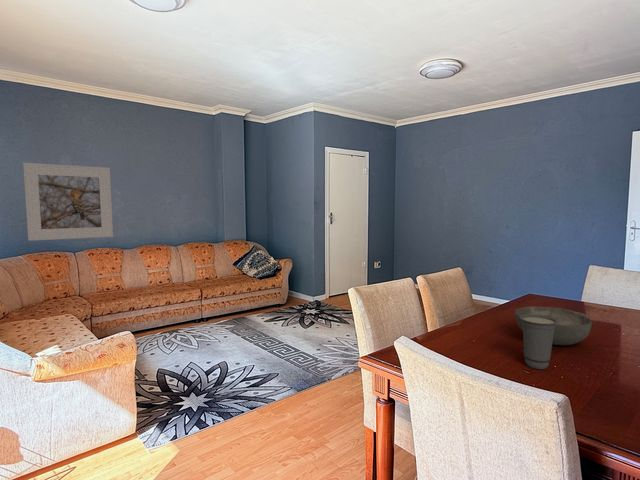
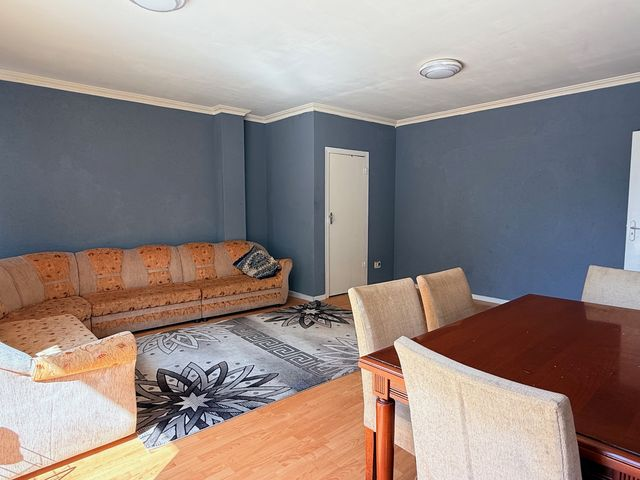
- cup [519,314,559,370]
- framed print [22,162,114,242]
- bowl [514,305,593,346]
